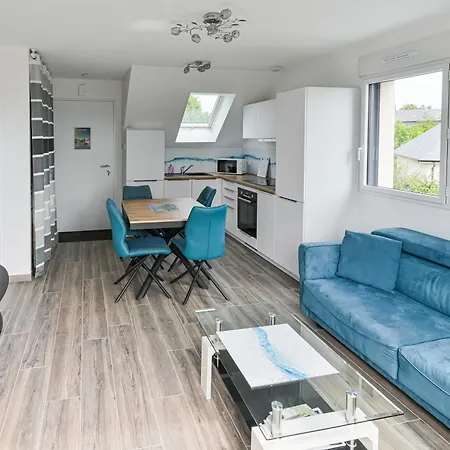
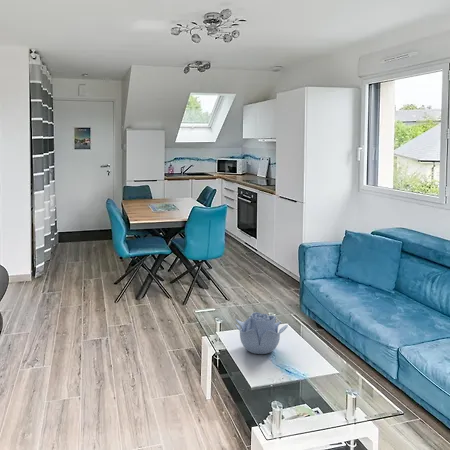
+ decorative bowl [235,311,289,355]
